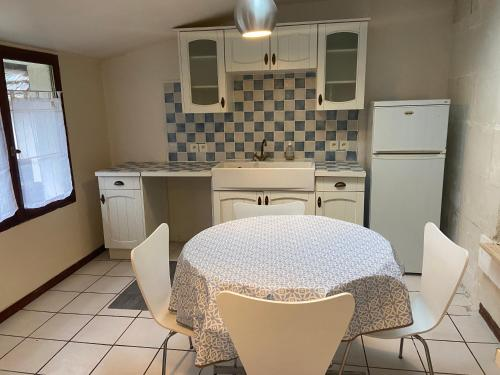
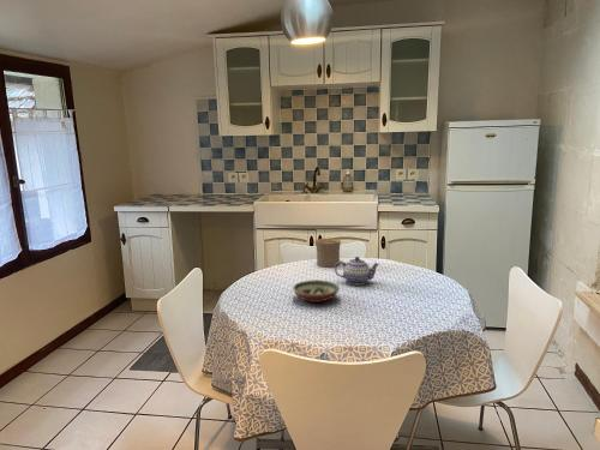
+ cup [314,238,342,268]
+ teapot [334,256,380,286]
+ decorative bowl [292,278,341,304]
